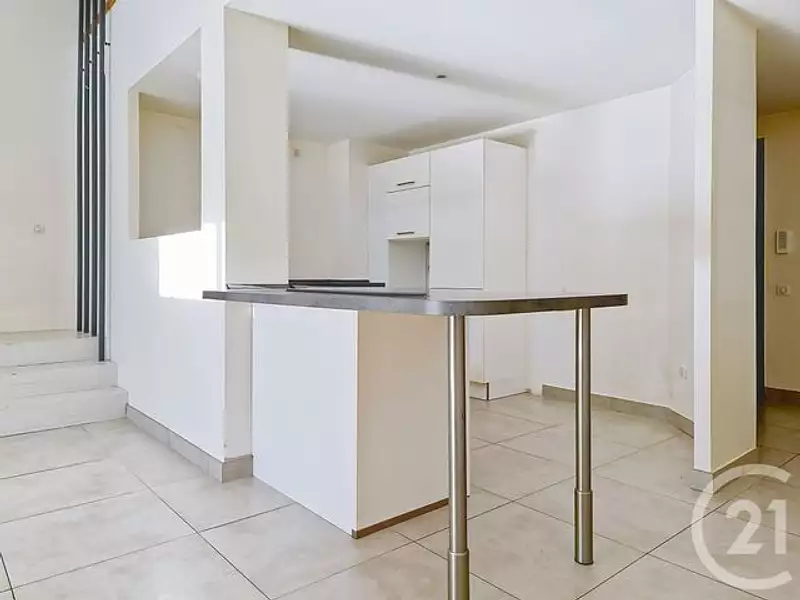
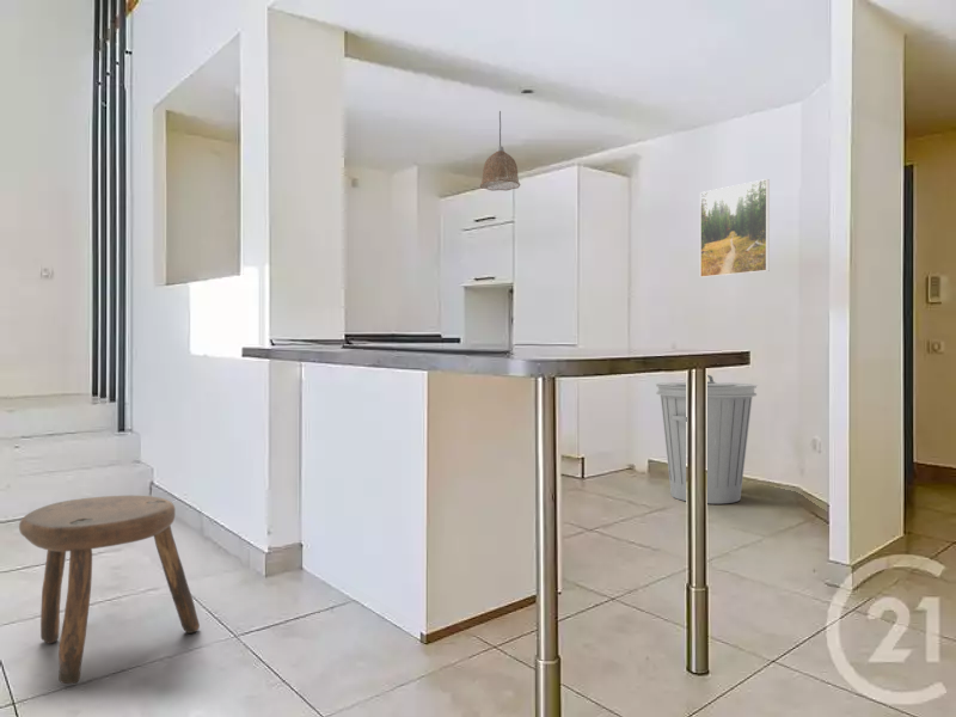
+ pendant lamp [479,110,521,191]
+ trash can [654,374,759,504]
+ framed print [699,178,771,278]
+ stool [18,495,201,685]
